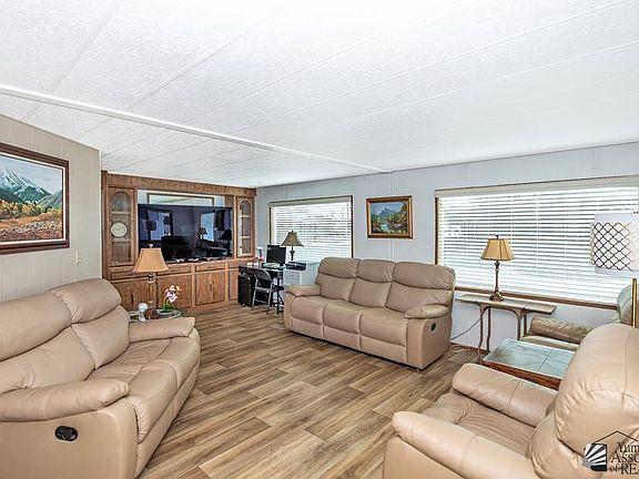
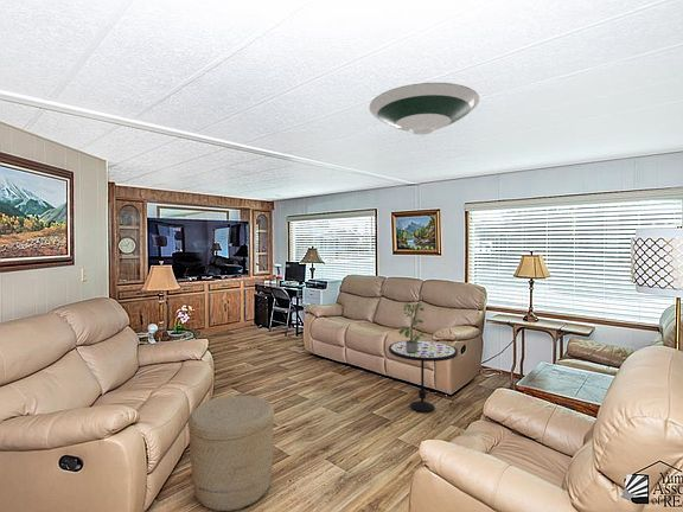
+ basket [187,395,275,512]
+ side table [388,339,459,414]
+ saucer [368,82,480,136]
+ potted plant [397,302,427,353]
